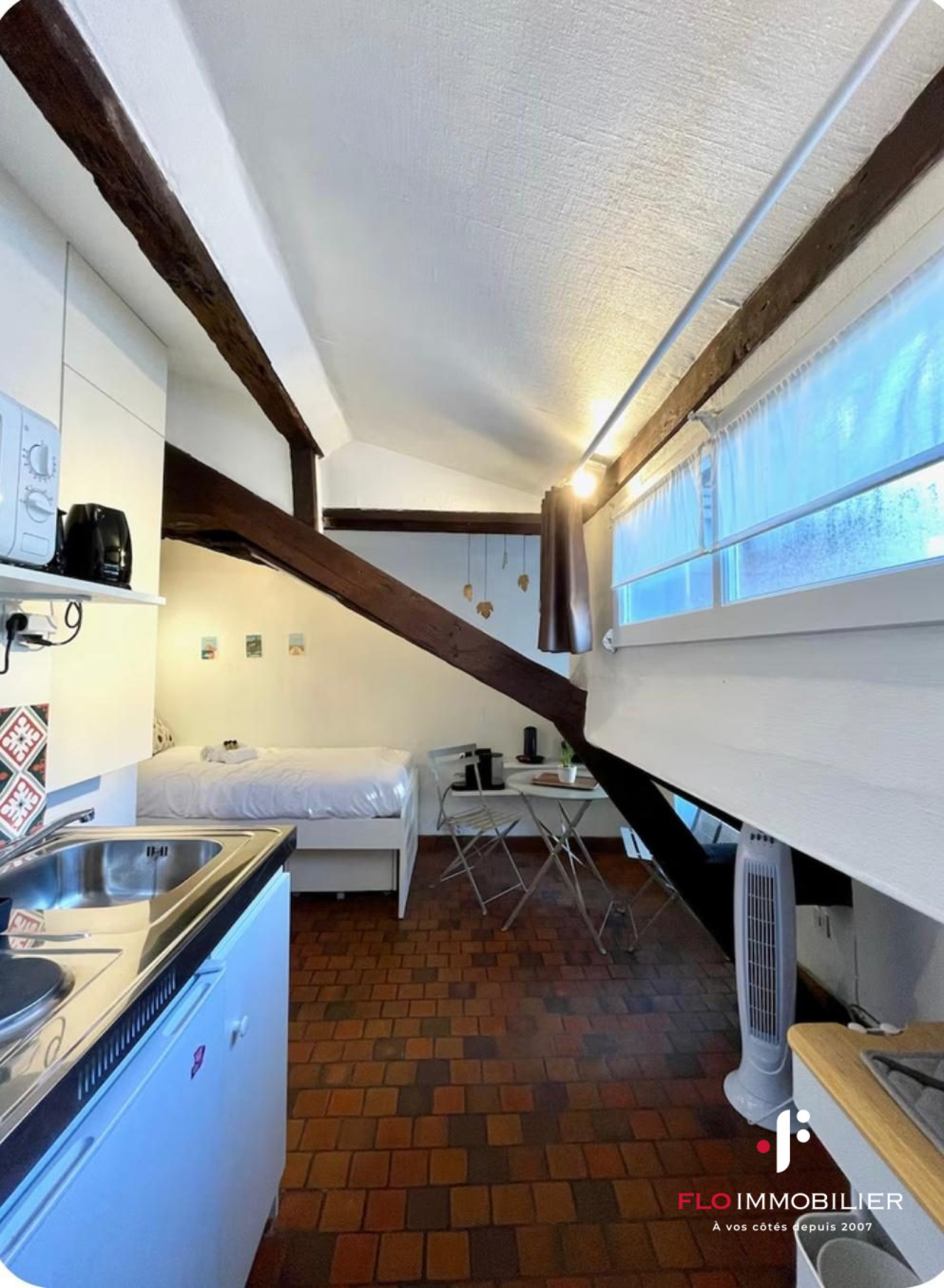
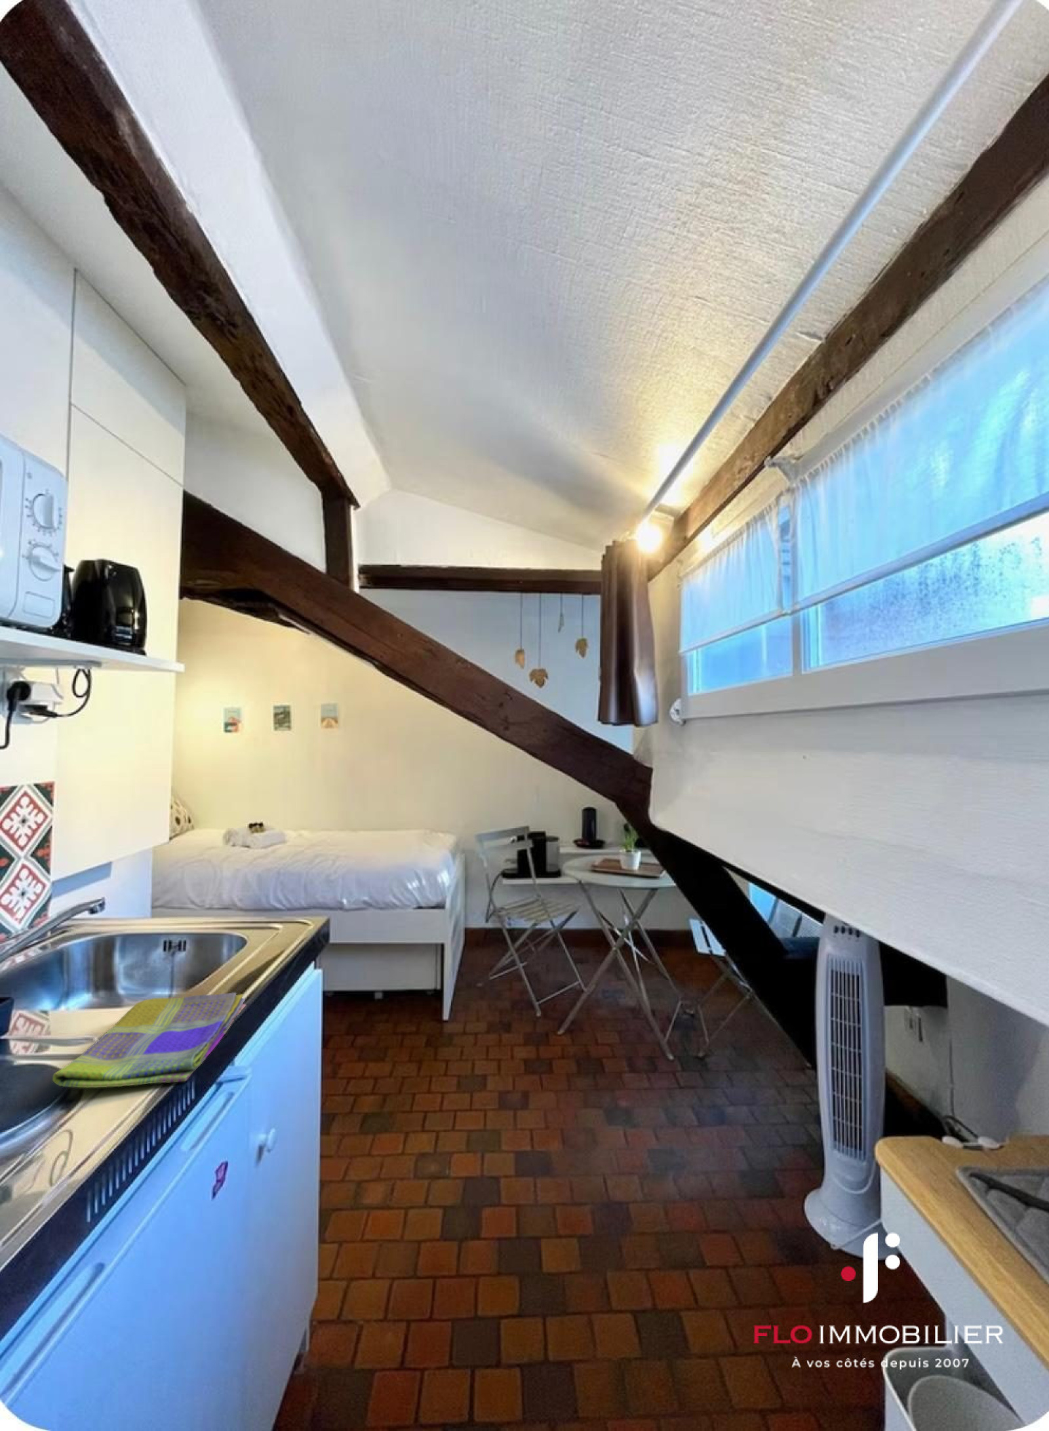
+ dish towel [52,992,247,1089]
